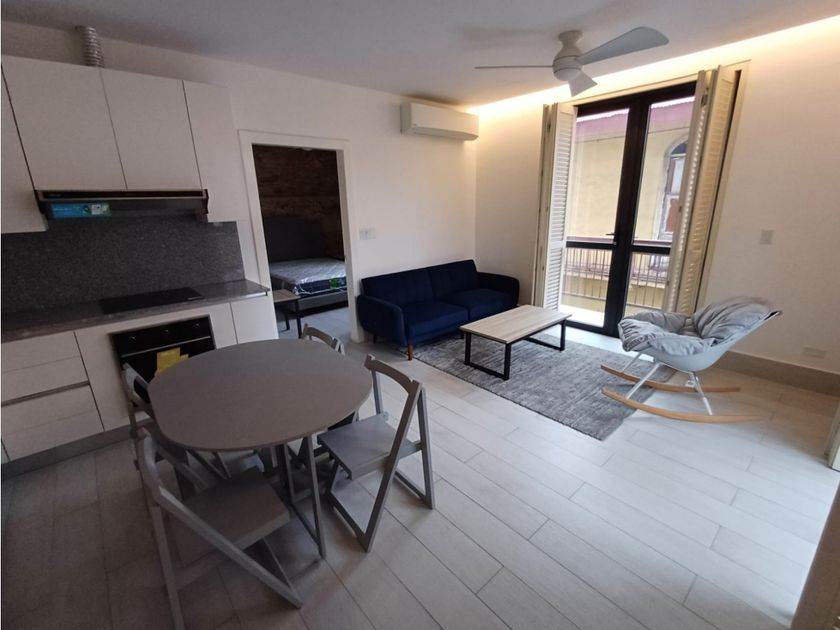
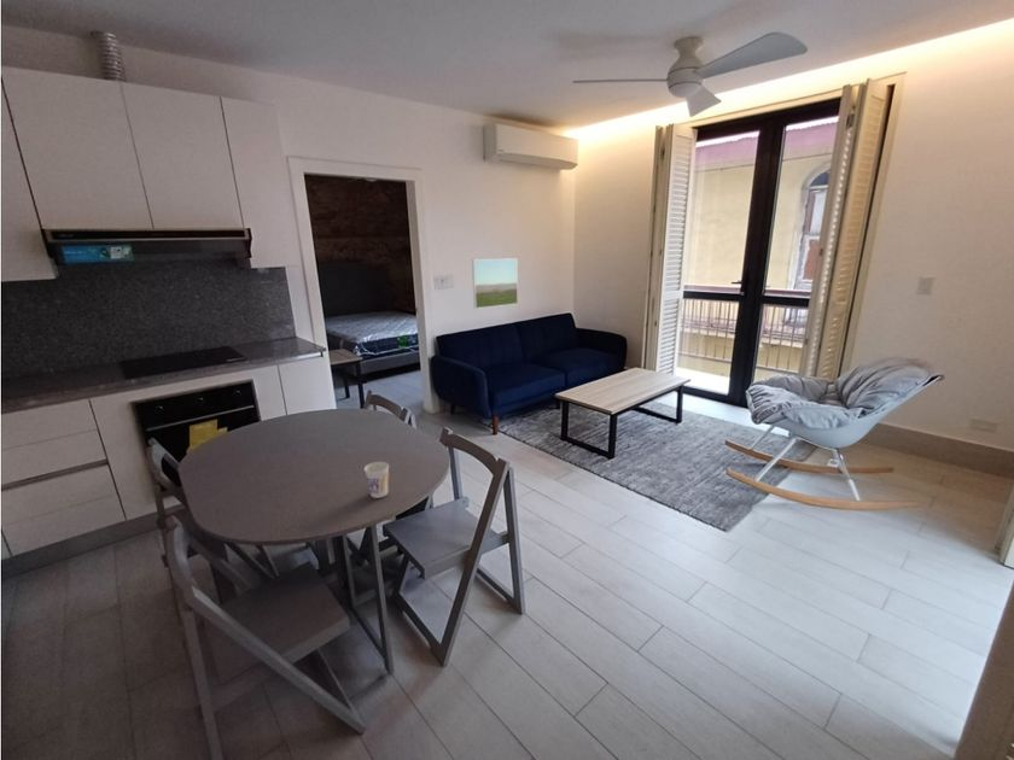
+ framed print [471,257,519,310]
+ cup [363,461,390,499]
